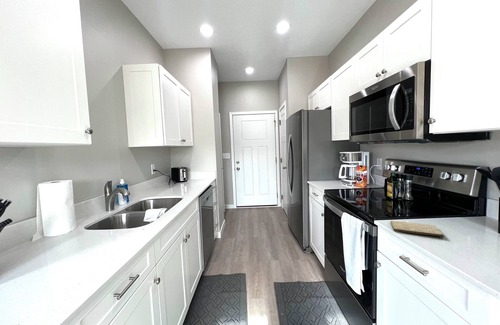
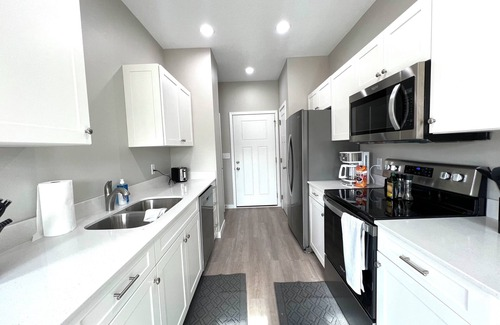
- cutting board [390,220,445,238]
